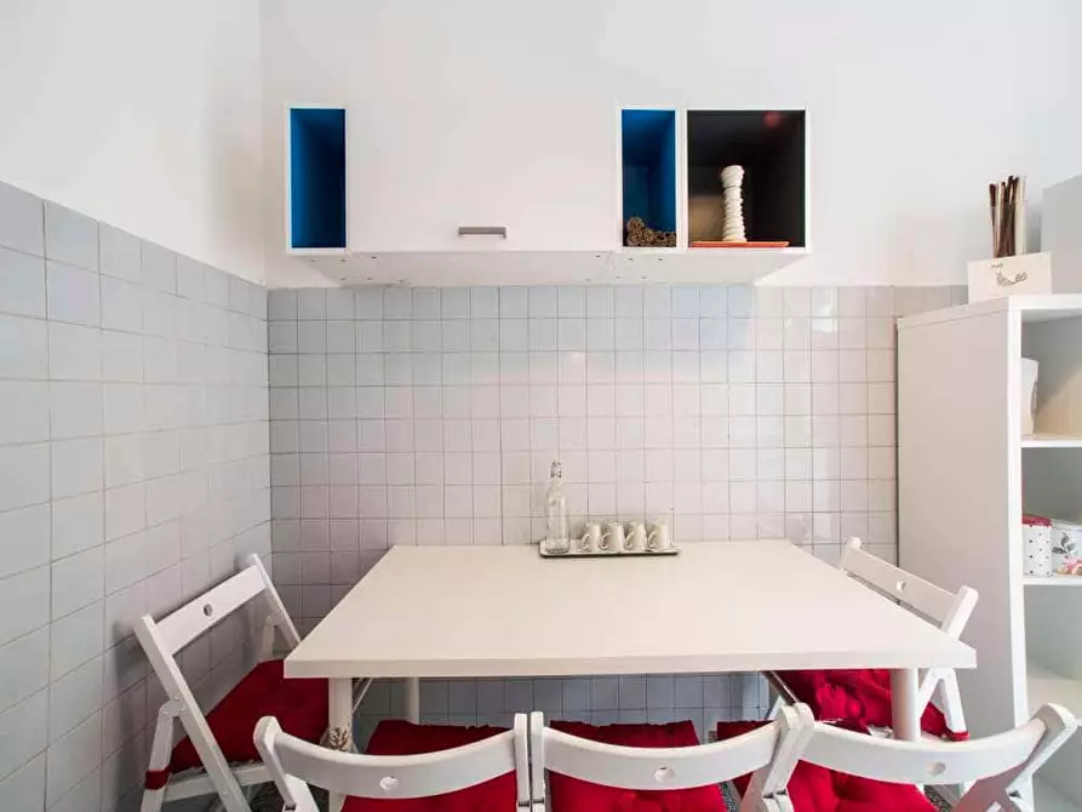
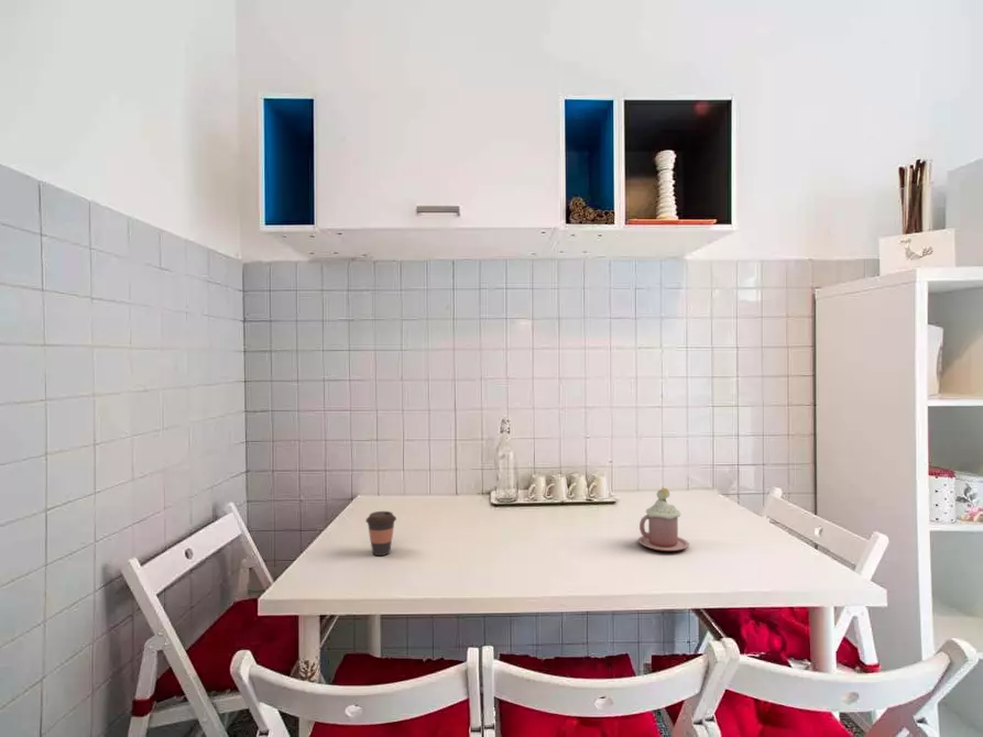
+ mug [637,487,690,552]
+ coffee cup [364,510,397,557]
